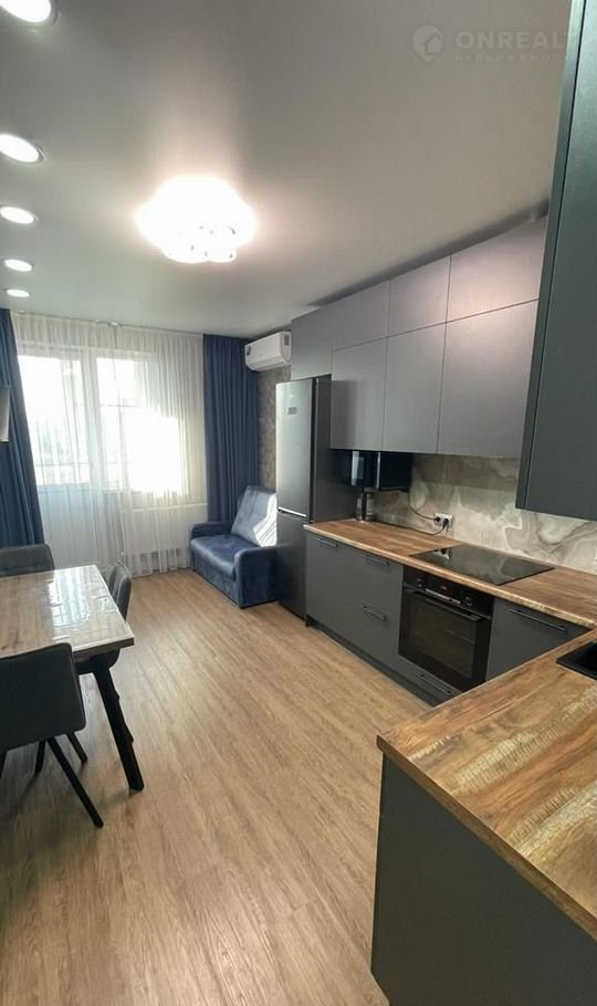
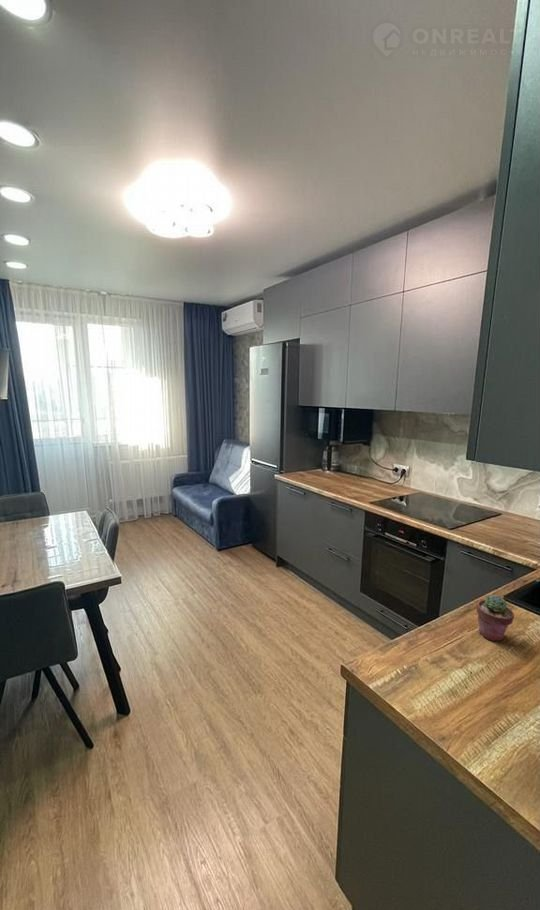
+ potted succulent [476,594,515,642]
